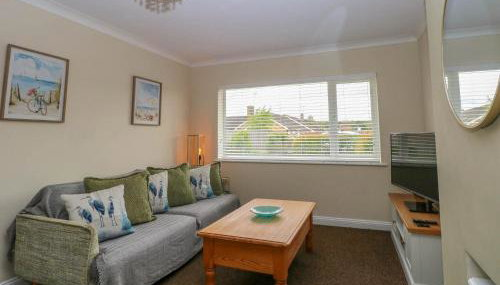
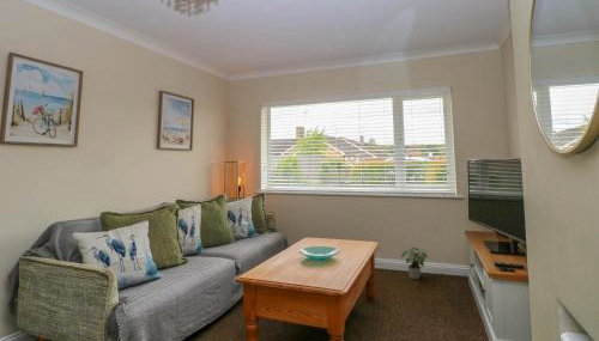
+ potted plant [400,246,429,280]
